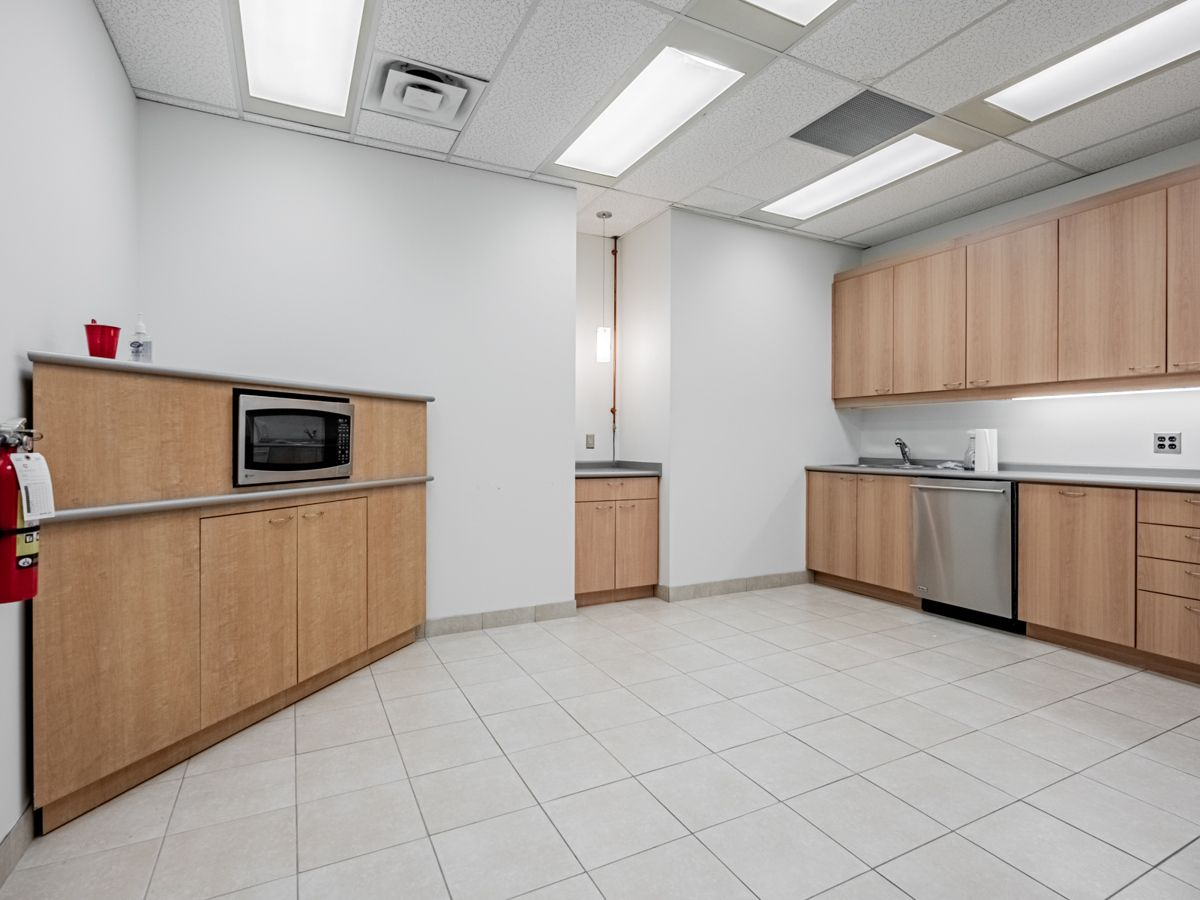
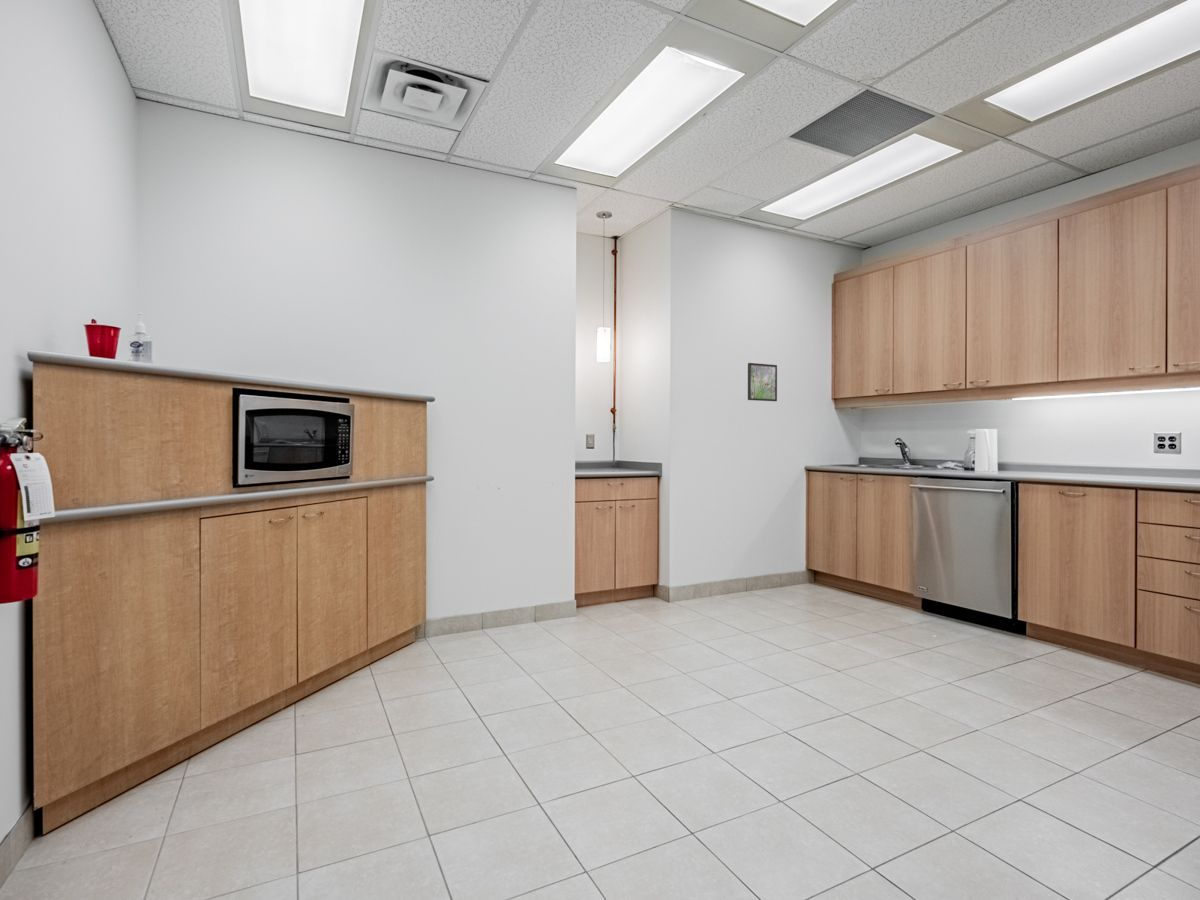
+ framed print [747,362,778,402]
